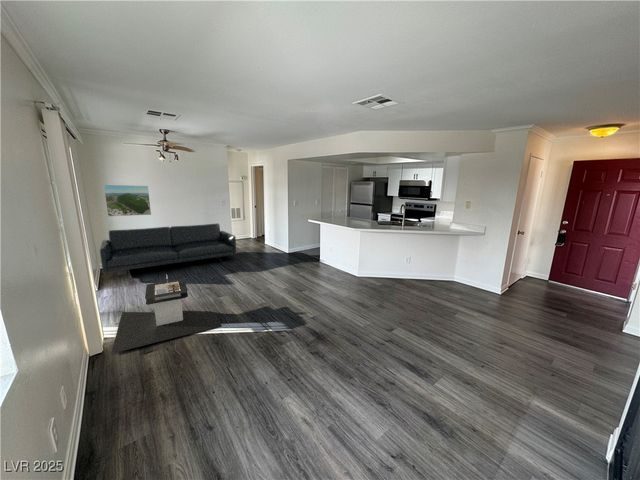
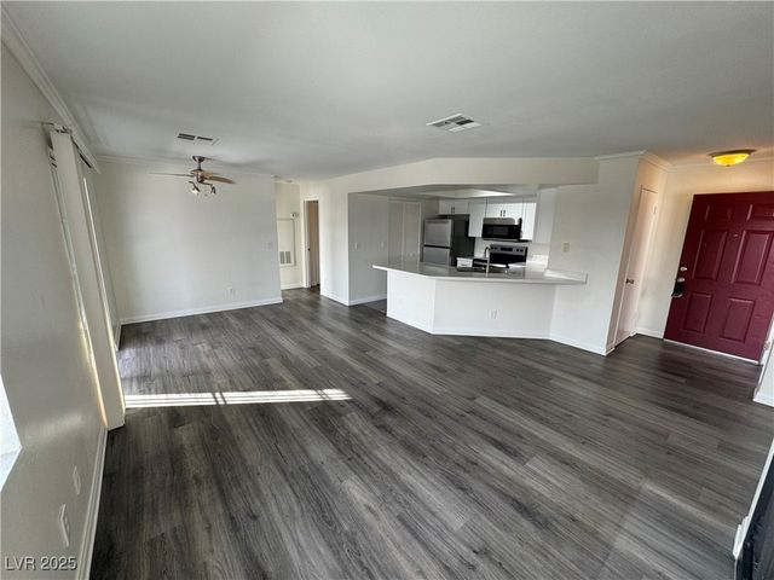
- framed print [103,184,152,217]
- sofa [99,223,237,277]
- coffee table [110,278,223,355]
